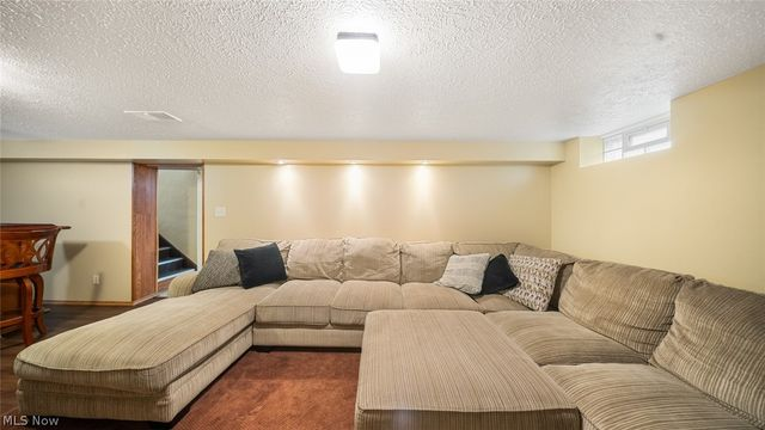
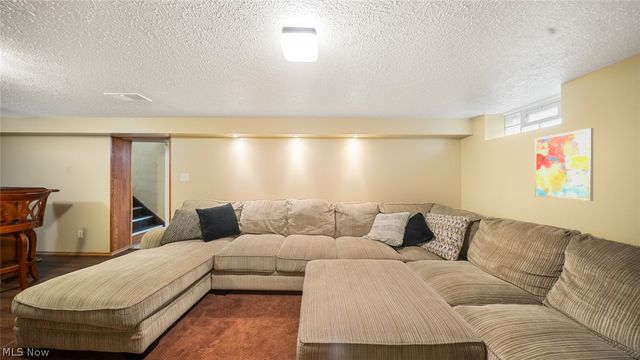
+ wall art [534,127,594,202]
